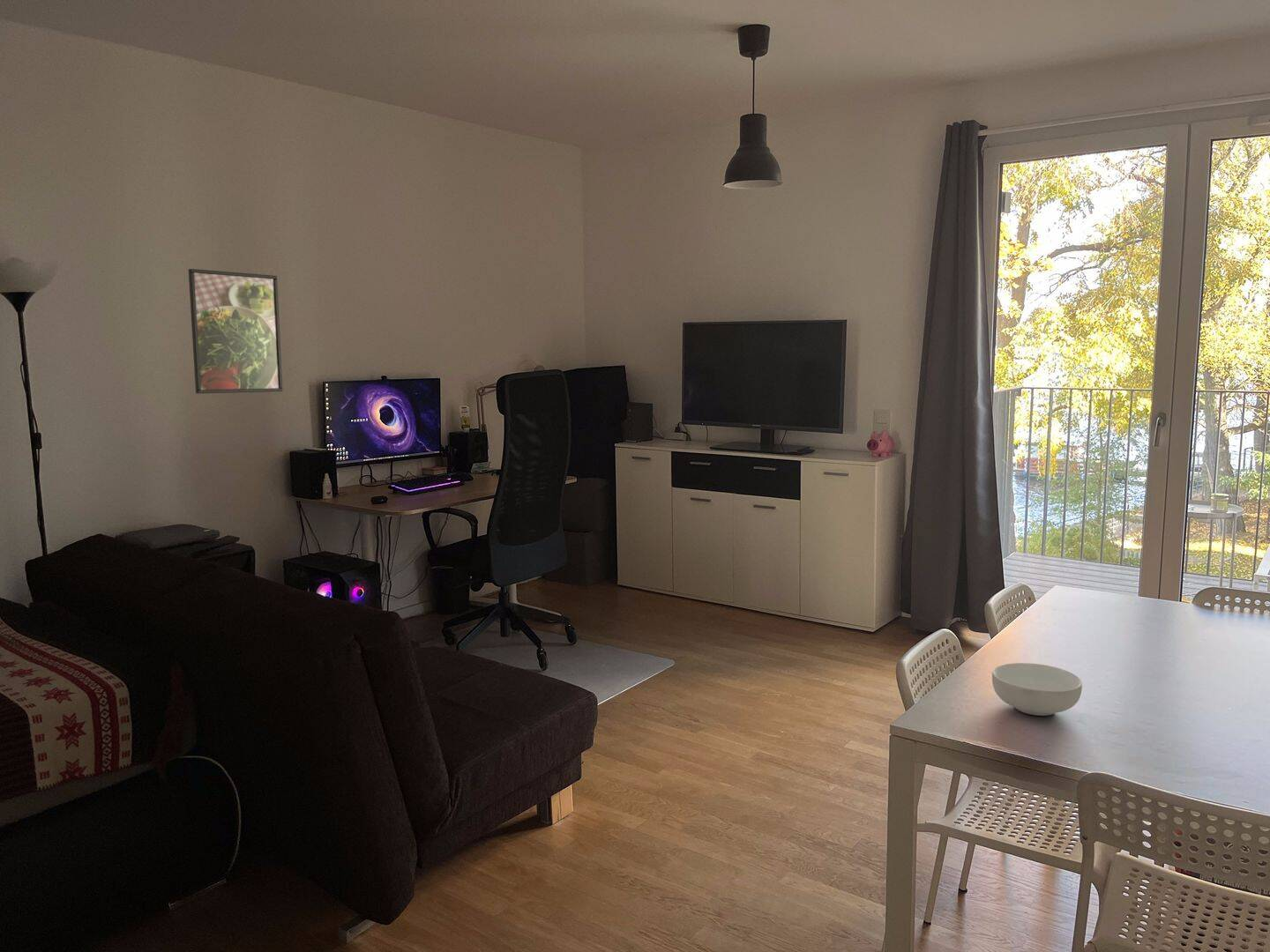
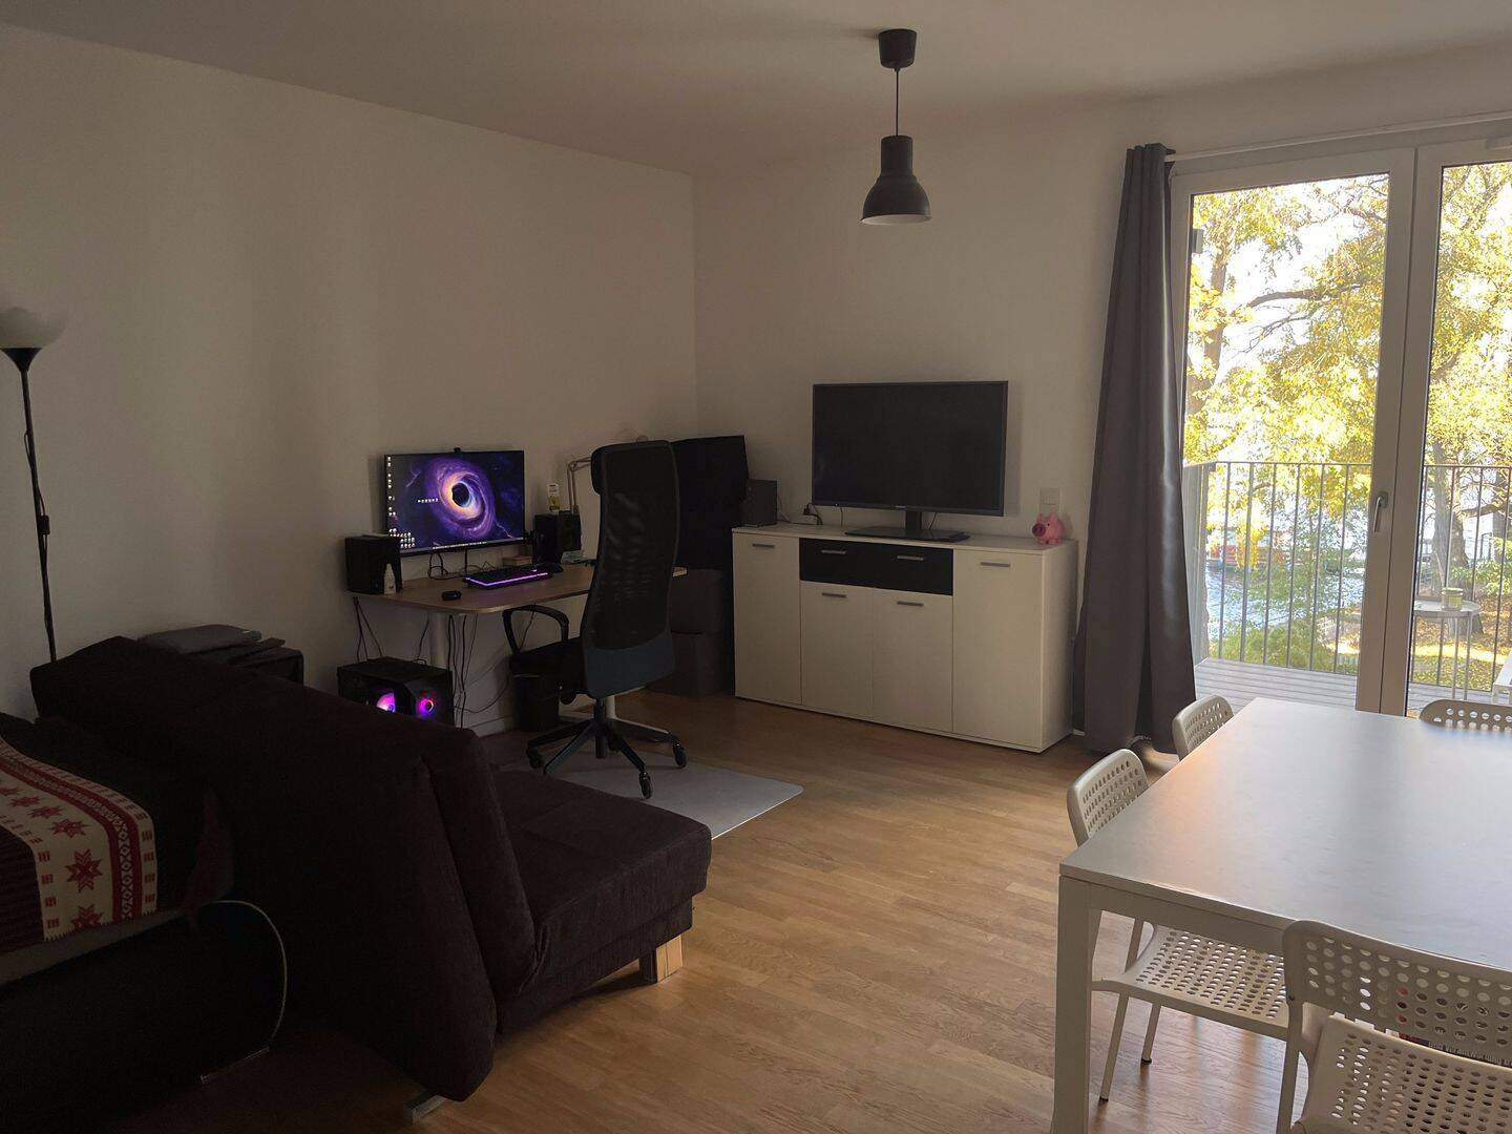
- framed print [188,268,283,394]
- cereal bowl [991,662,1083,717]
